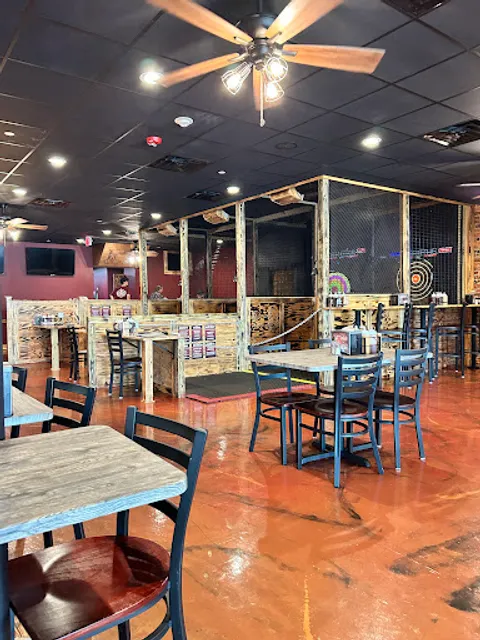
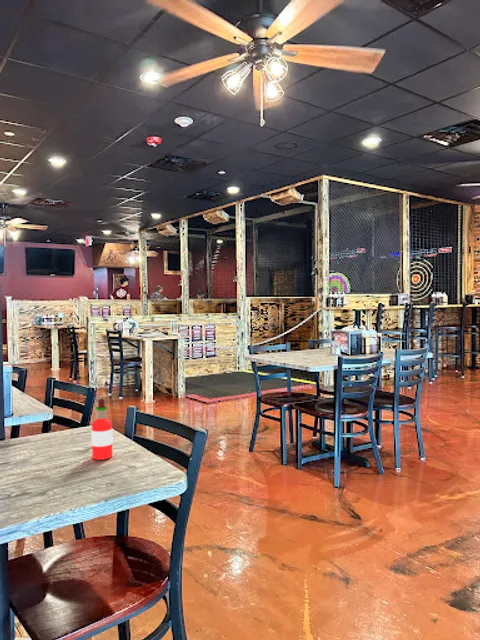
+ hot sauce [91,397,113,461]
